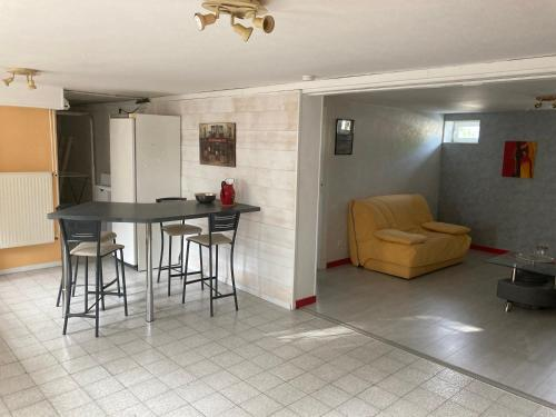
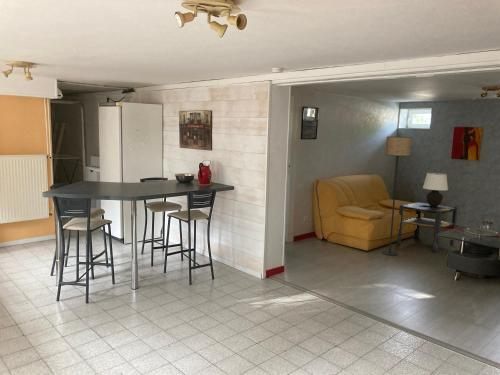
+ floor lamp [381,136,412,257]
+ table lamp [422,172,449,207]
+ side table [396,200,459,254]
